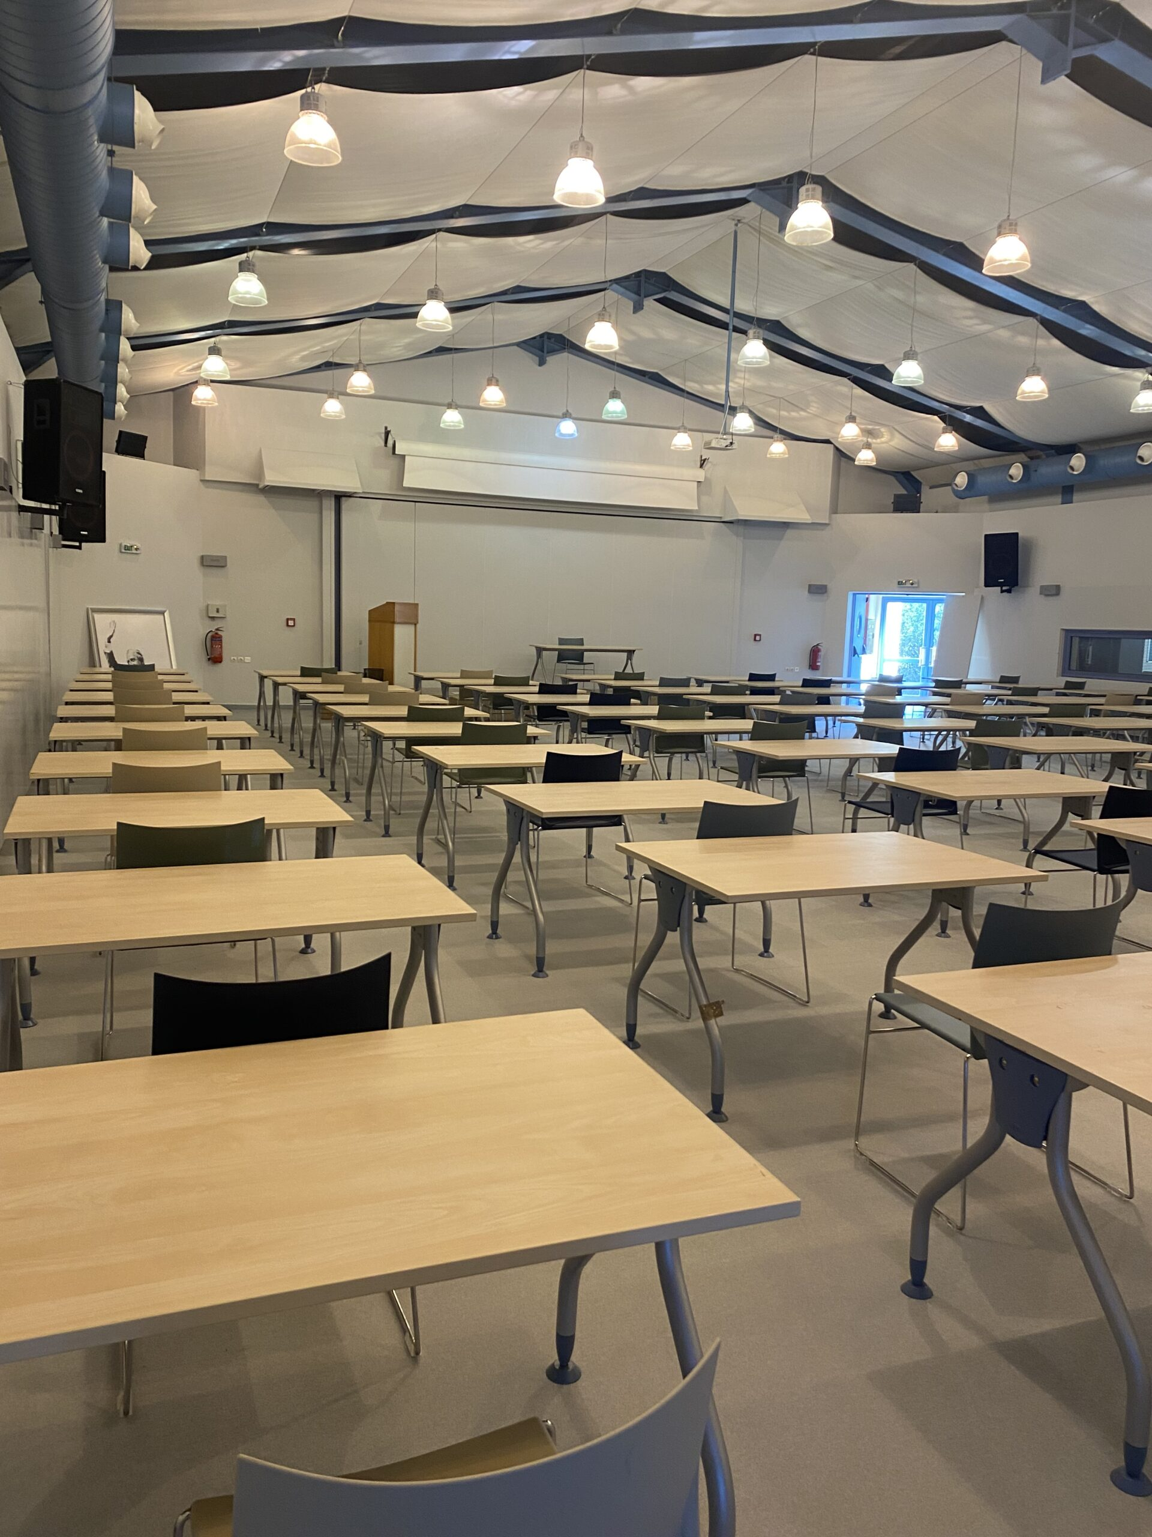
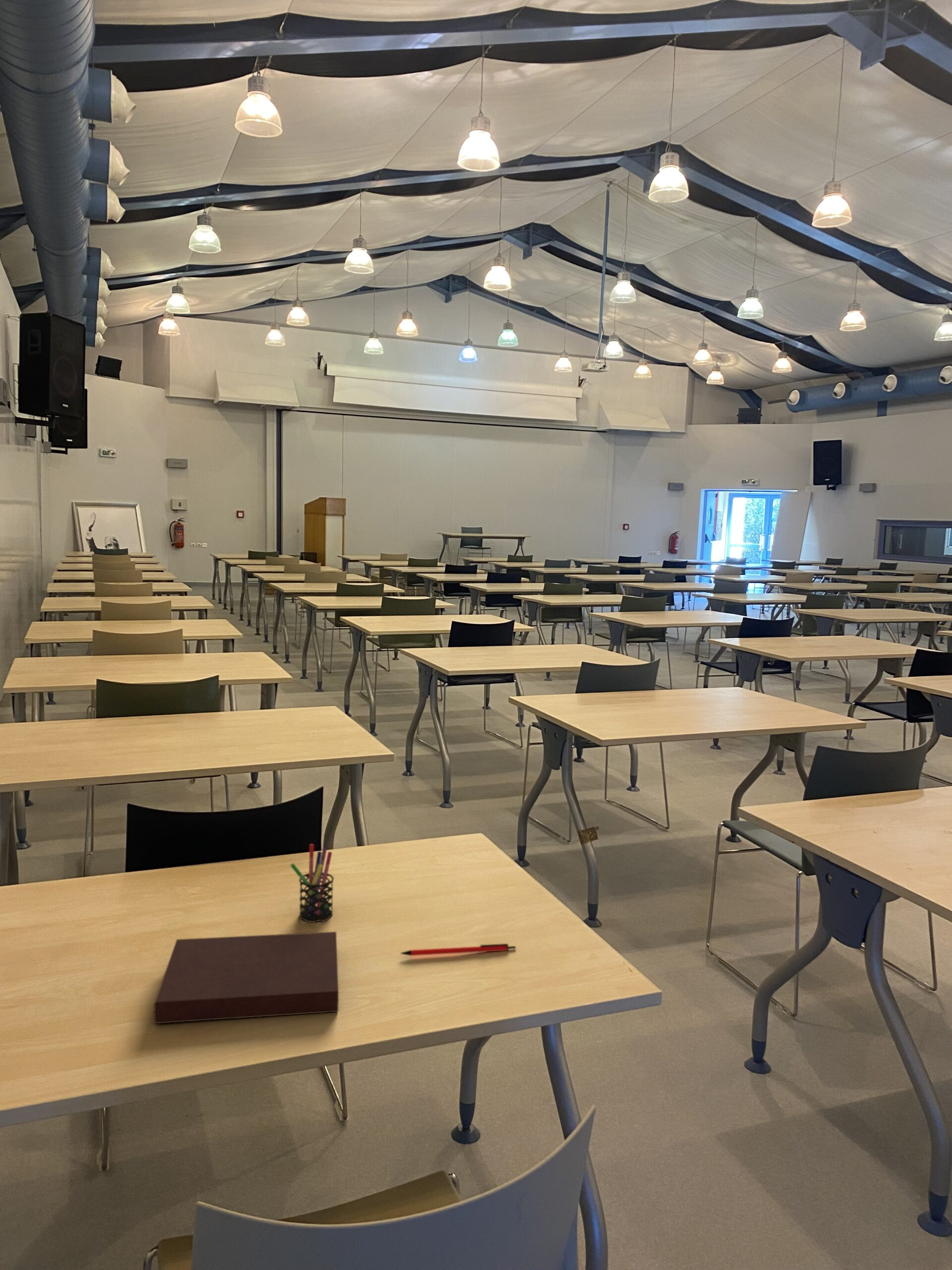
+ pen [400,943,516,956]
+ pen holder [290,844,334,923]
+ notebook [153,931,339,1024]
